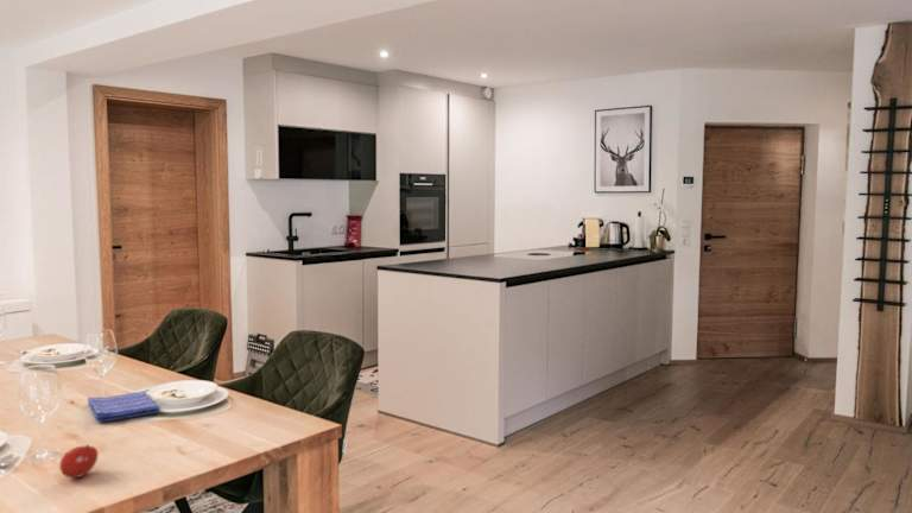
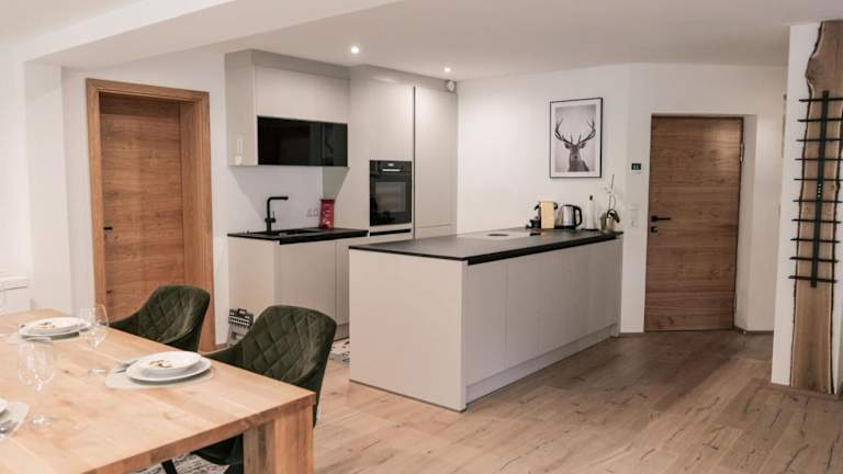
- fruit [58,443,100,479]
- dish towel [87,391,160,424]
